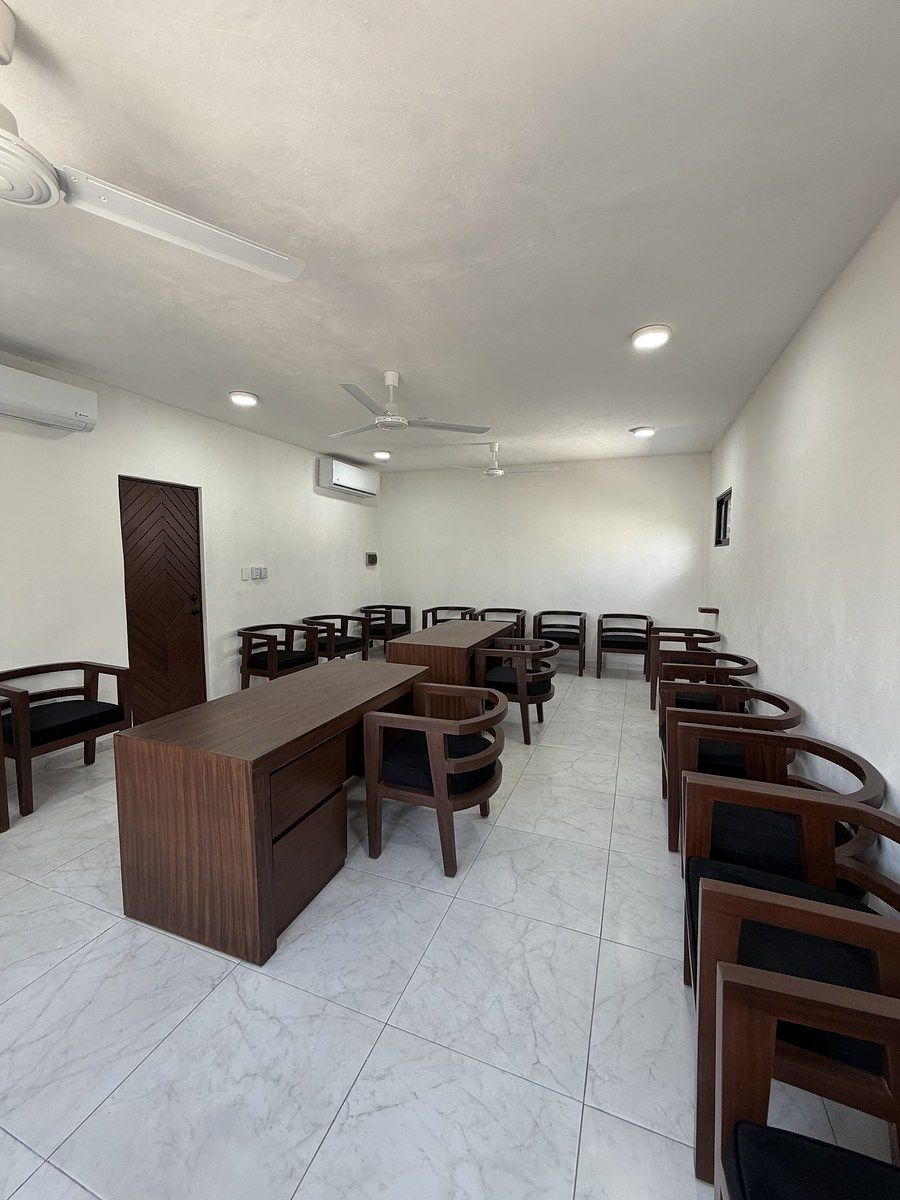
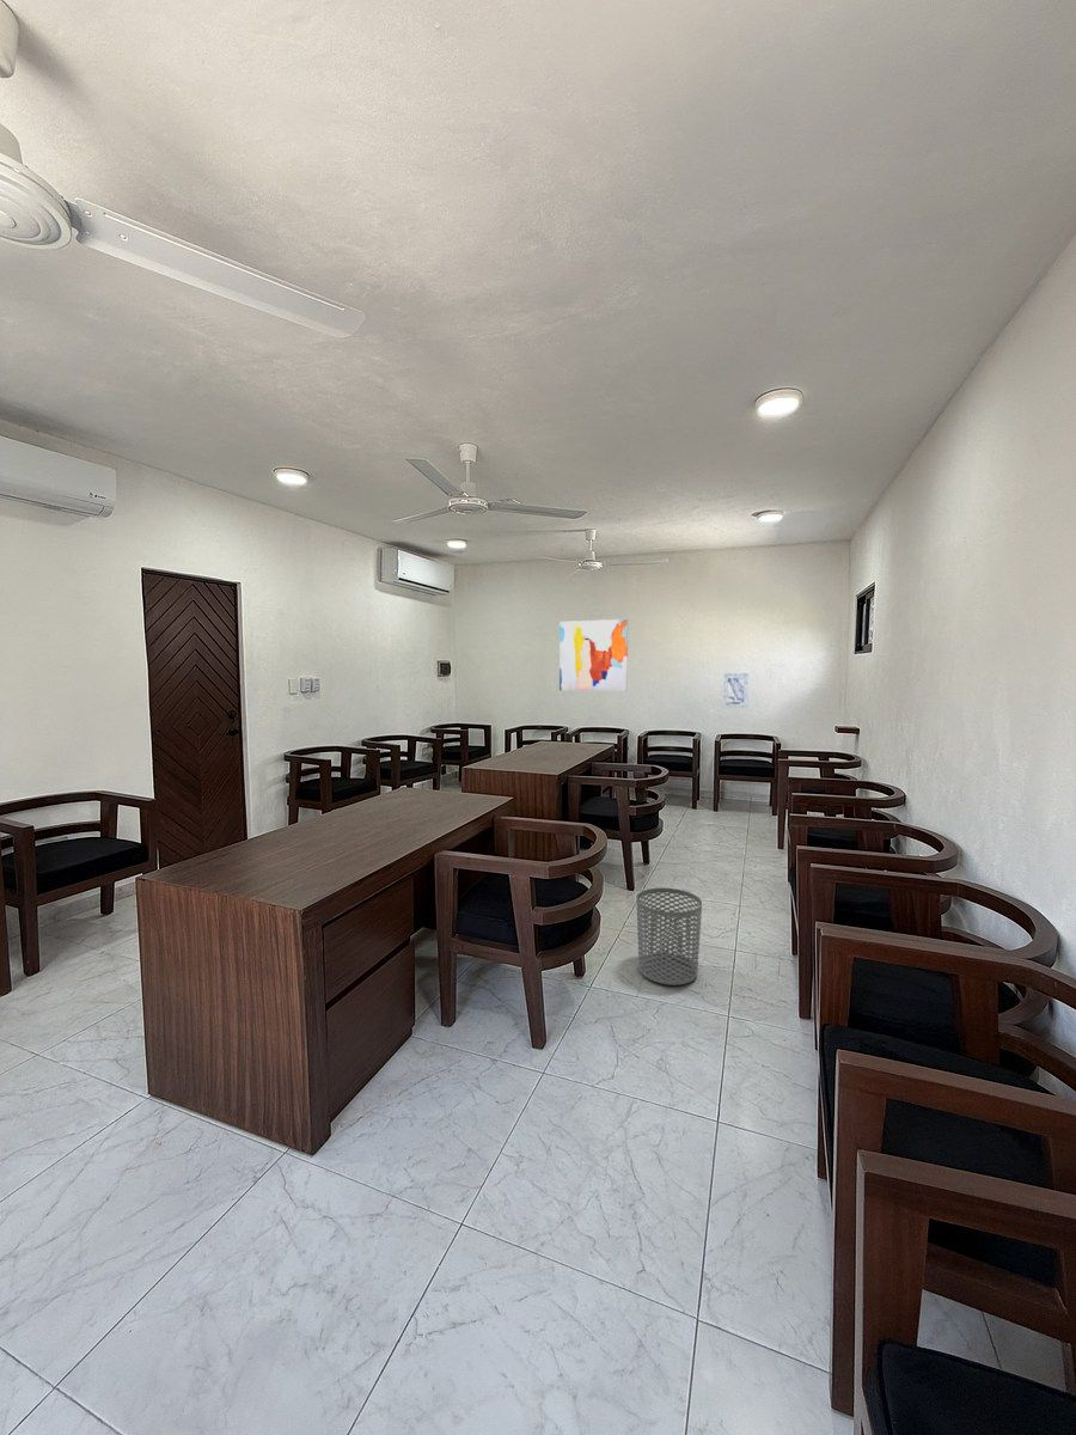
+ wall art [558,618,629,691]
+ wall art [722,672,750,709]
+ waste bin [635,887,703,987]
